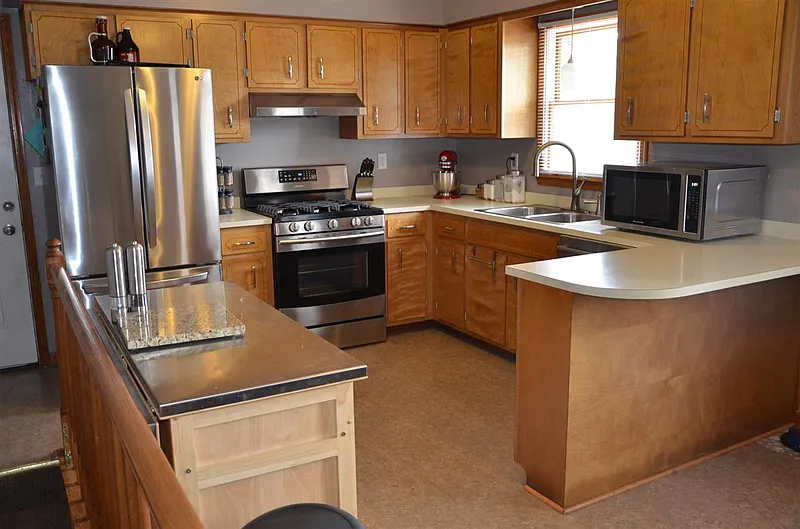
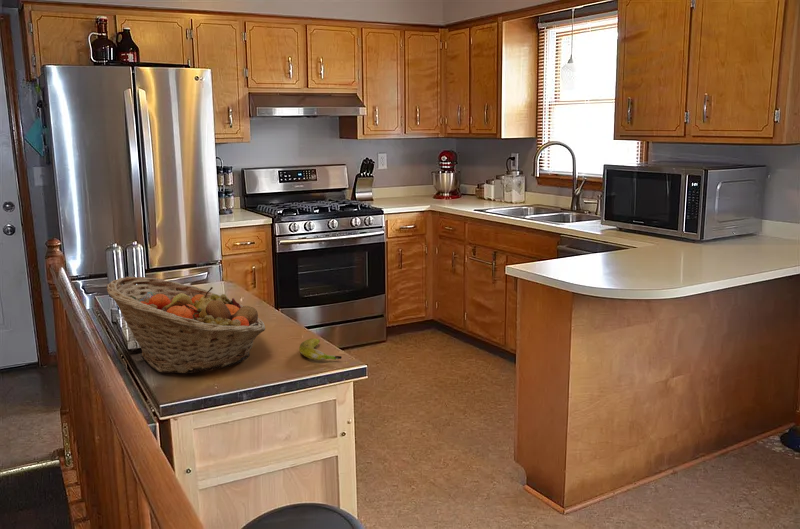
+ banana [298,337,343,361]
+ fruit basket [105,276,266,374]
